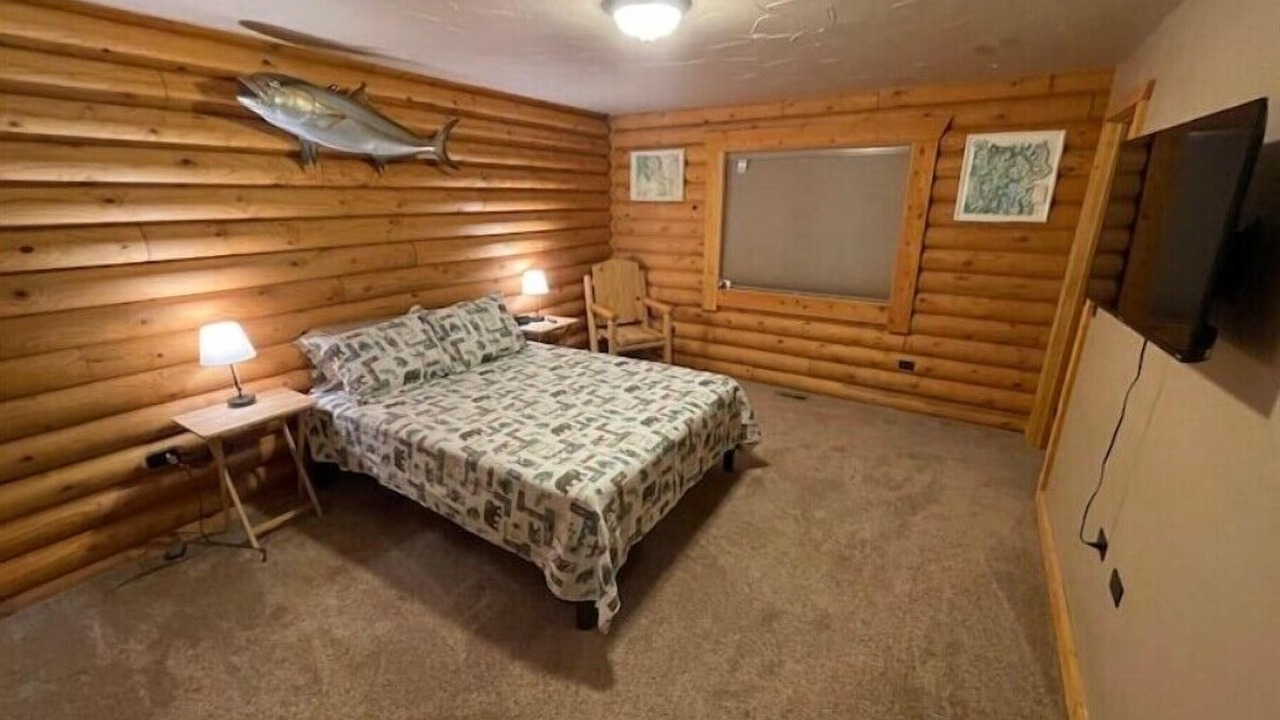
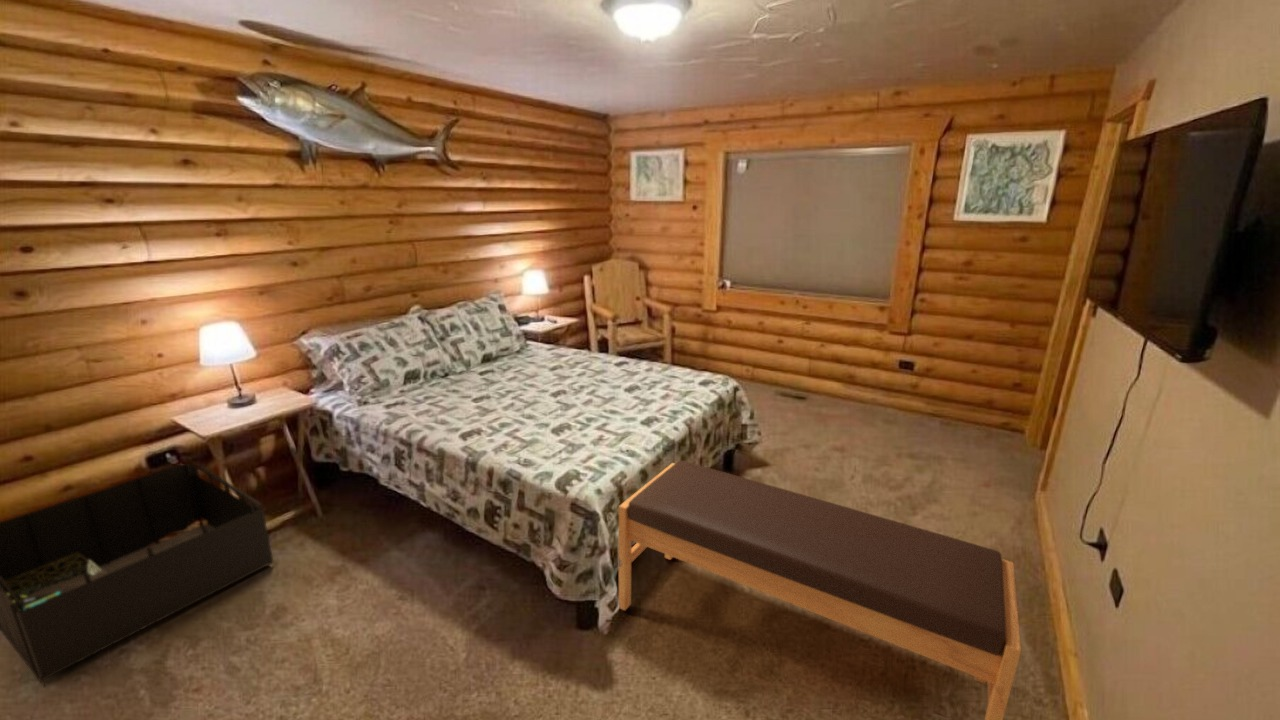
+ bench [618,459,1022,720]
+ storage bin [0,461,275,688]
